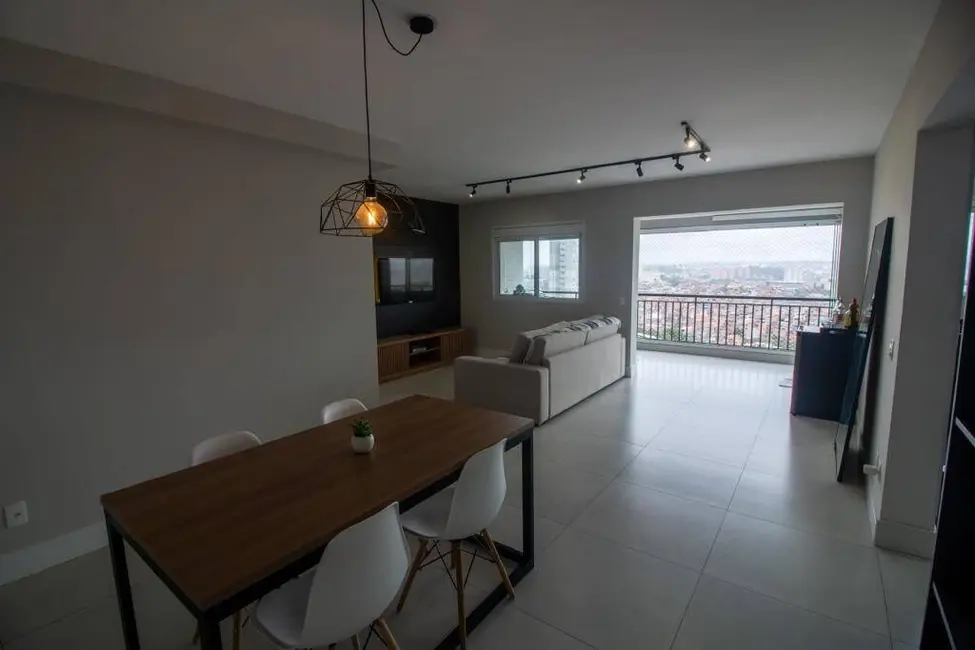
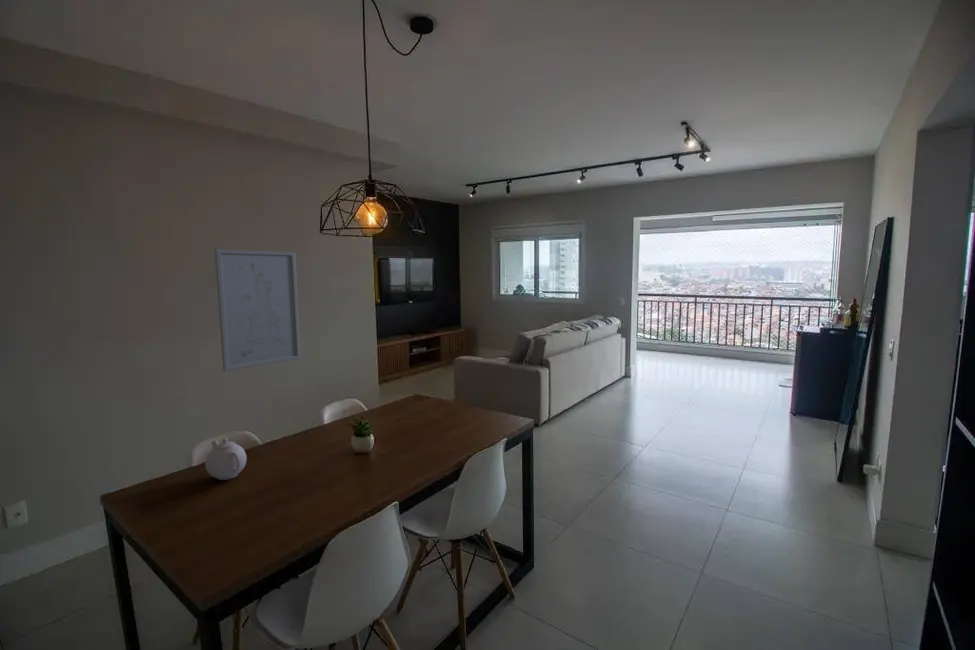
+ wall art [213,248,302,372]
+ teapot [205,437,247,481]
